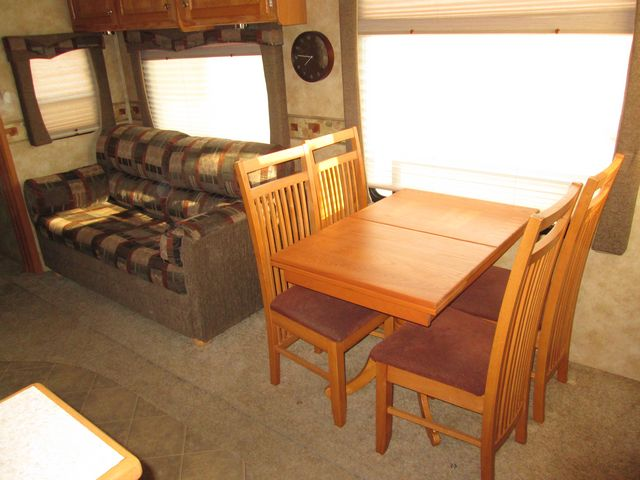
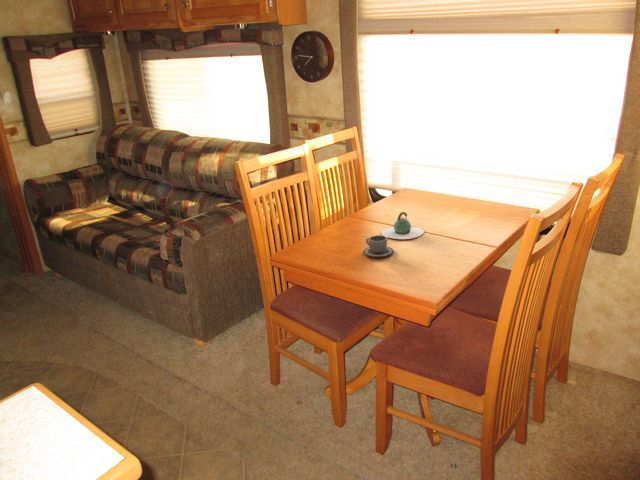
+ cup [362,234,395,258]
+ teapot [380,211,425,240]
